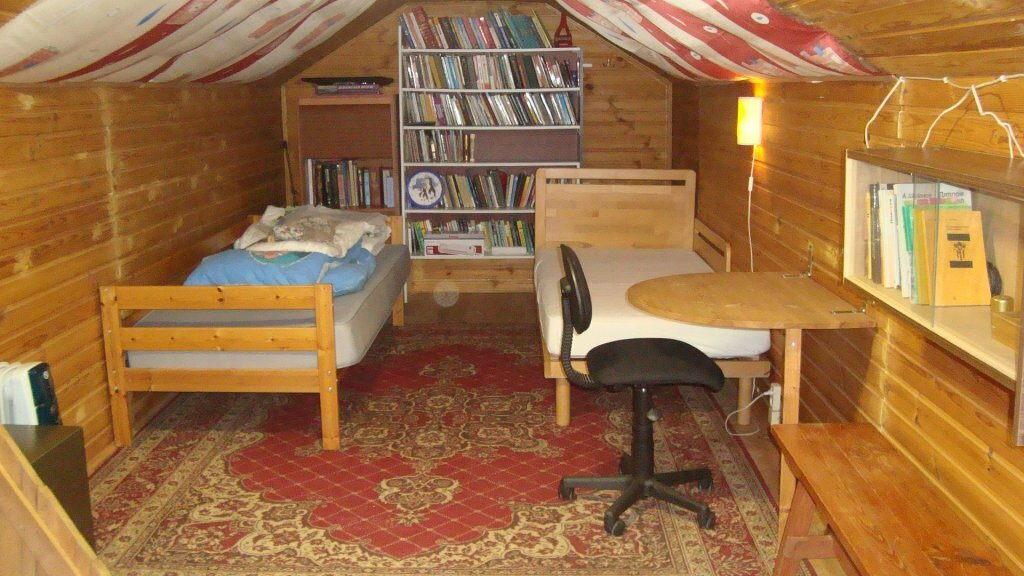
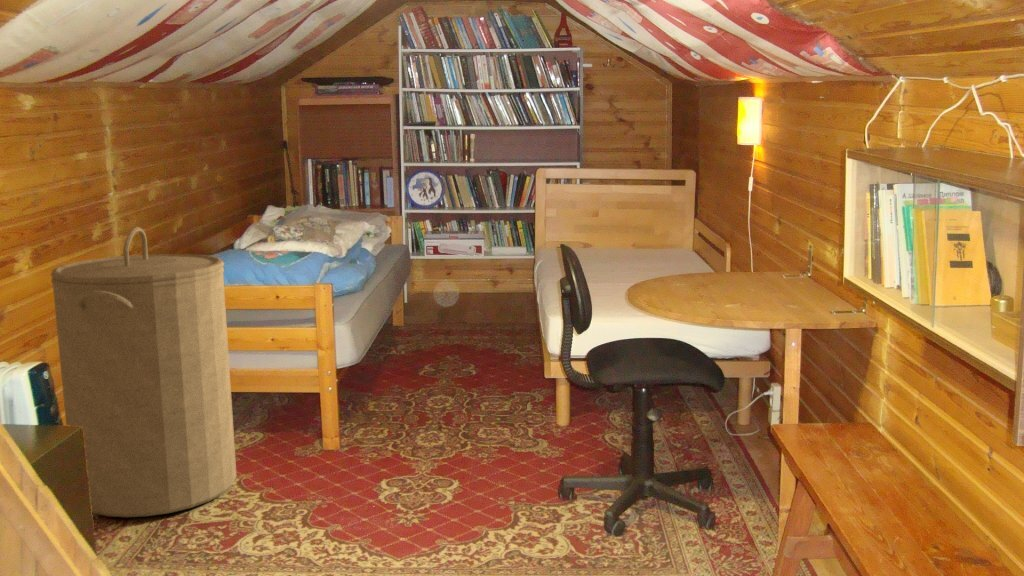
+ laundry hamper [50,226,237,518]
